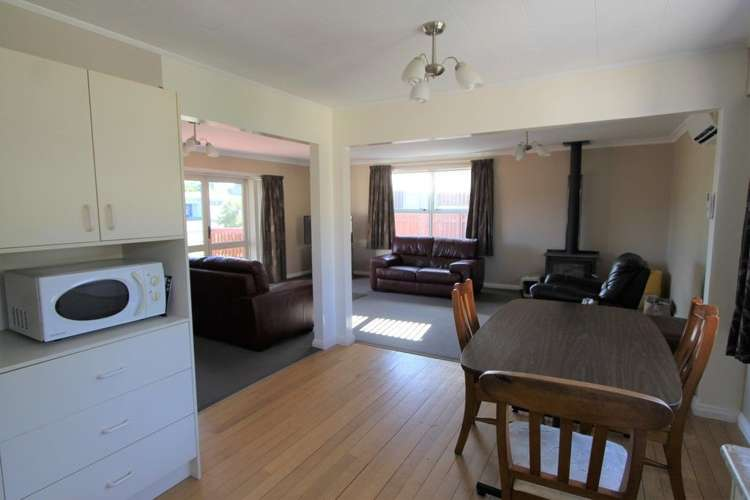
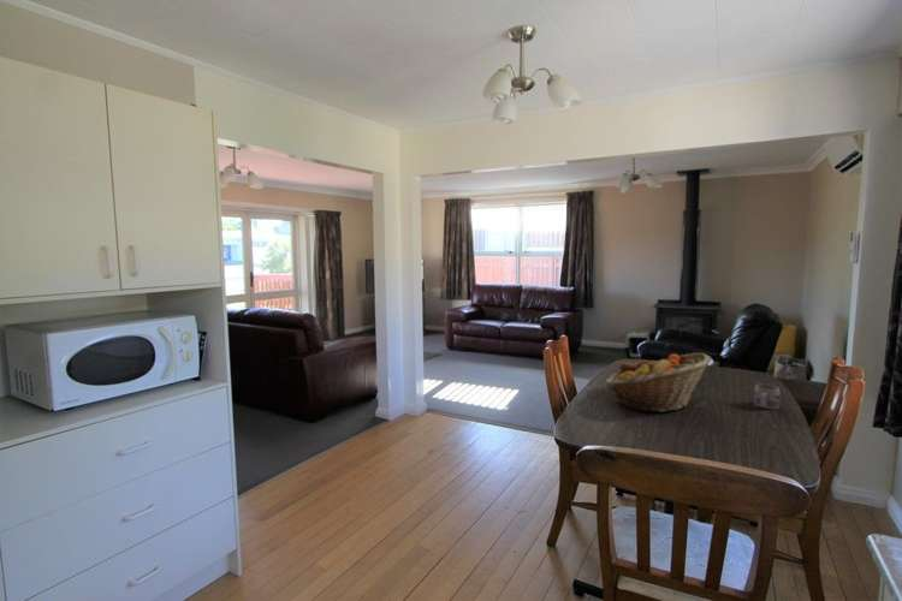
+ mug [753,383,782,410]
+ fruit basket [604,352,712,413]
